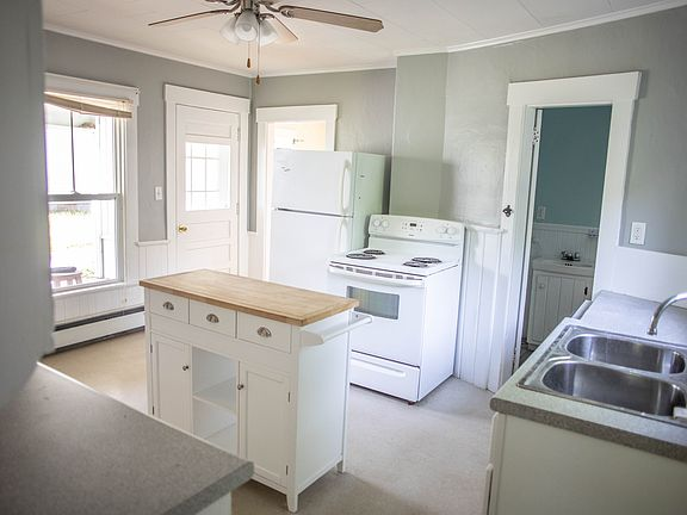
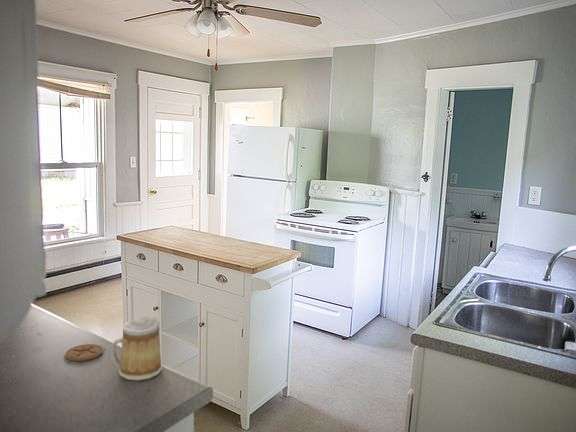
+ mug [110,314,163,382]
+ coaster [64,343,104,362]
